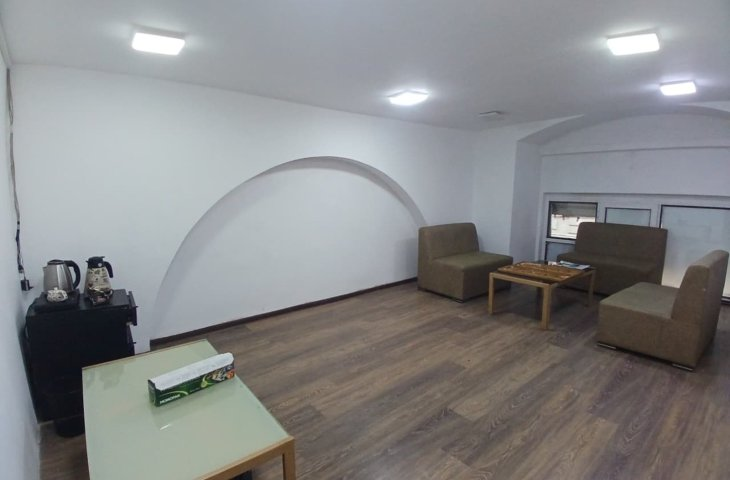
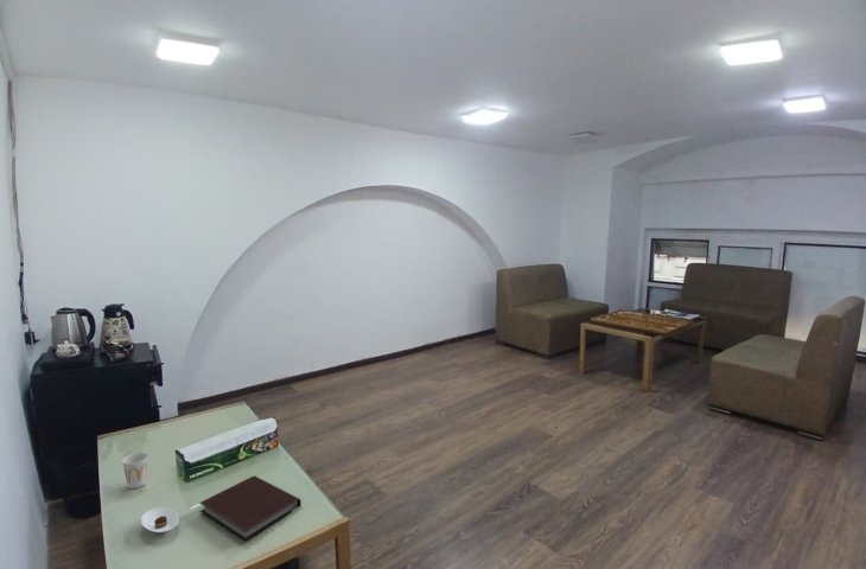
+ saucer [140,506,180,535]
+ cup [121,452,149,490]
+ notebook [198,475,303,543]
